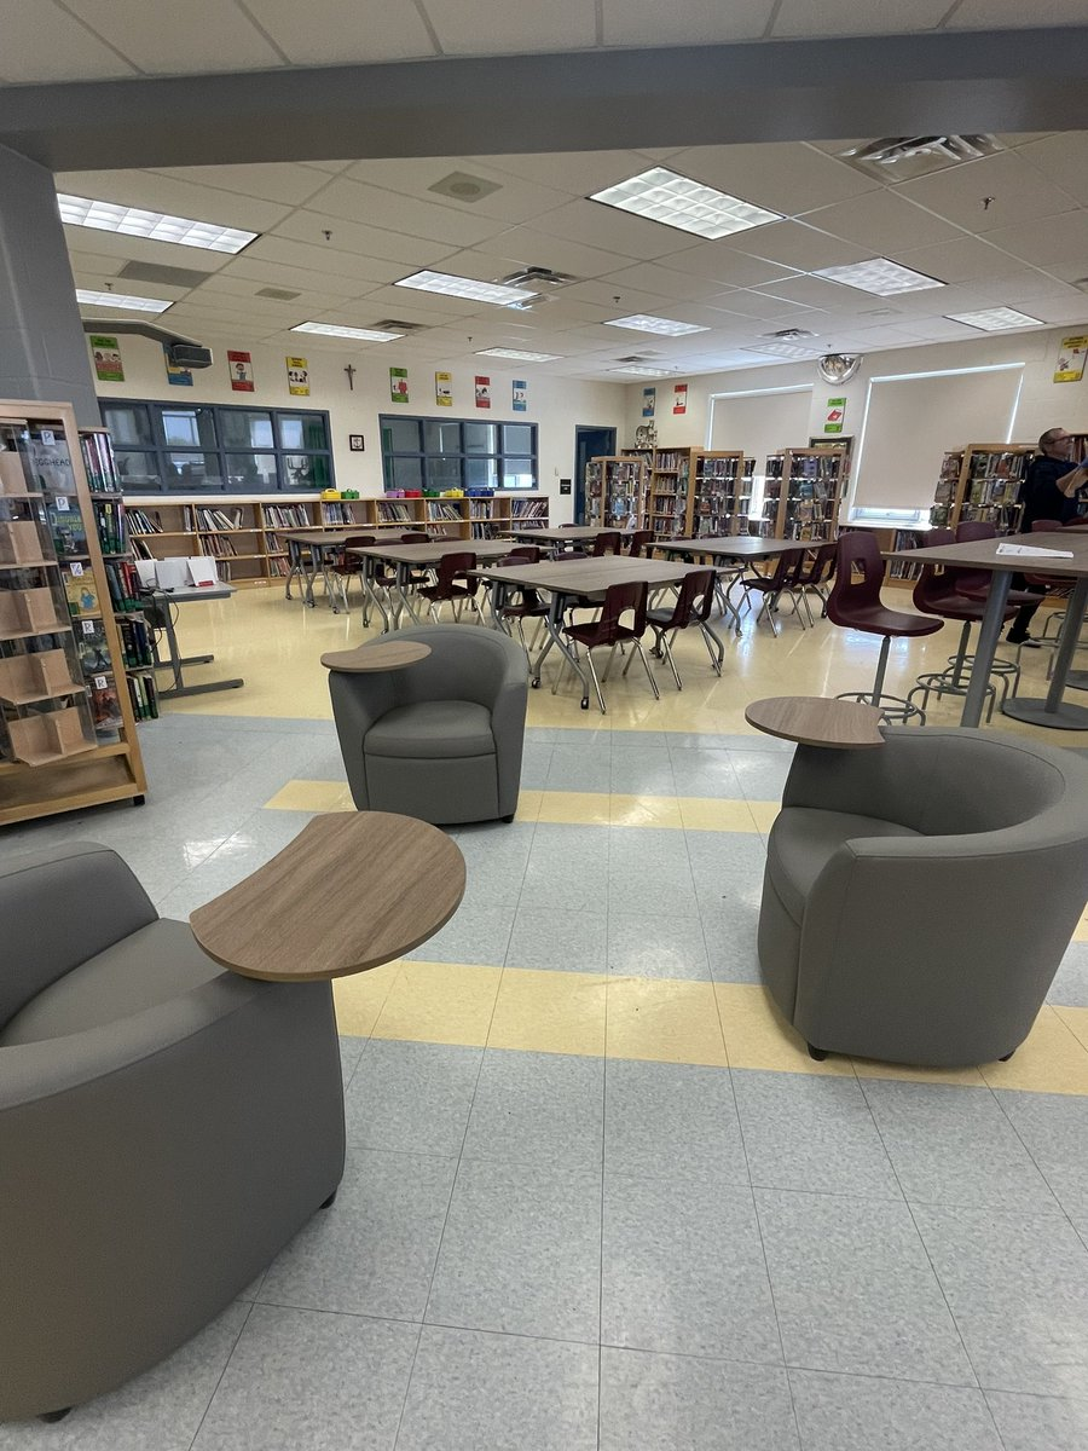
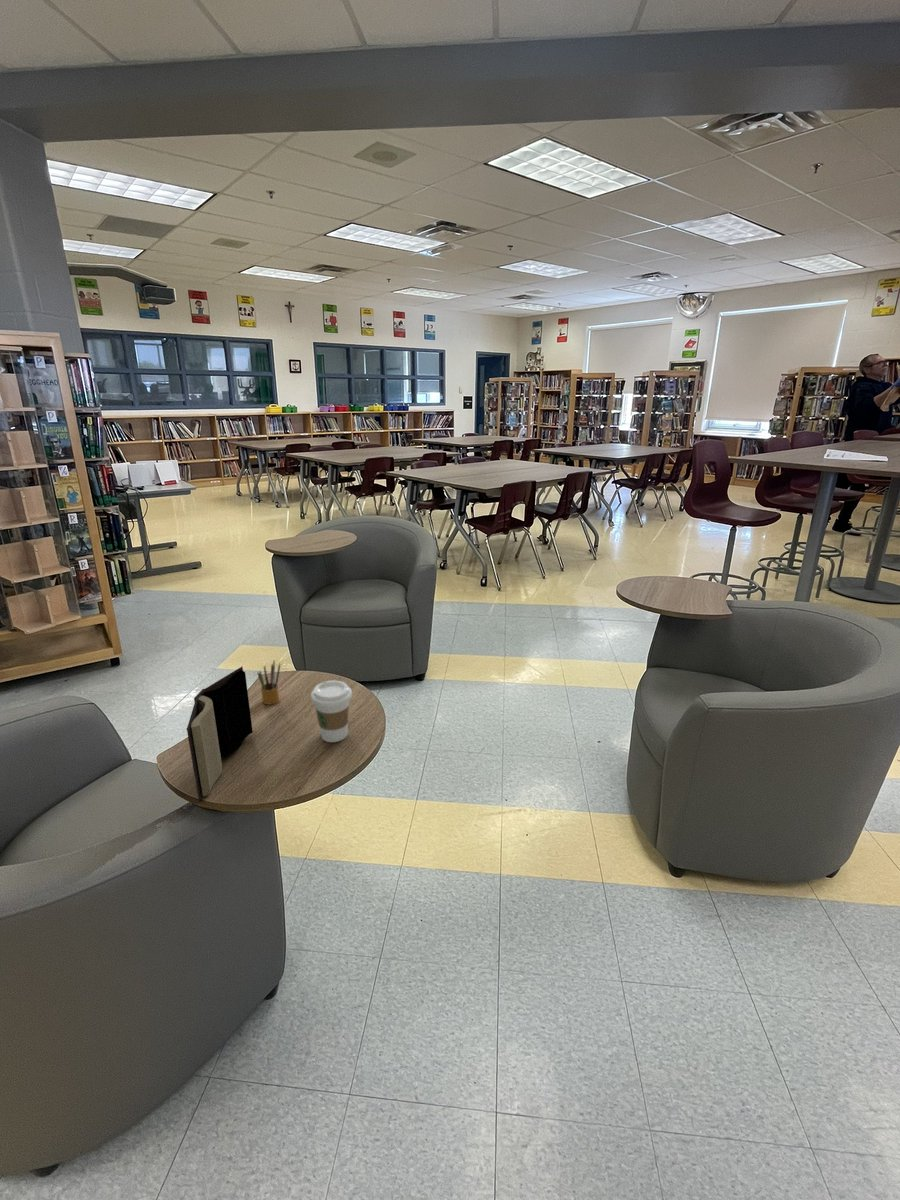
+ pencil box [256,660,281,706]
+ book [185,666,254,802]
+ coffee cup [310,679,353,743]
